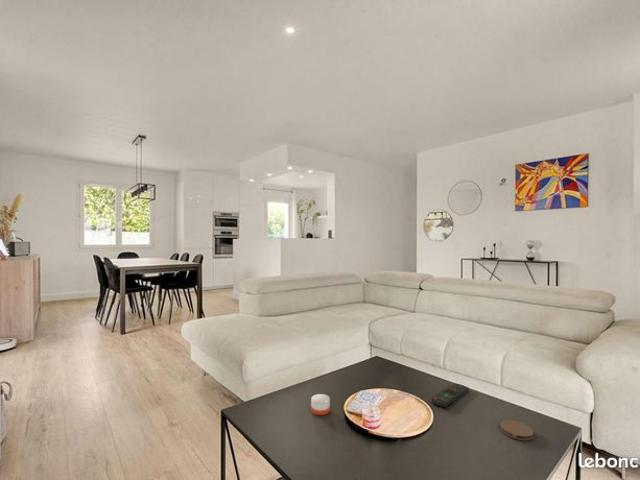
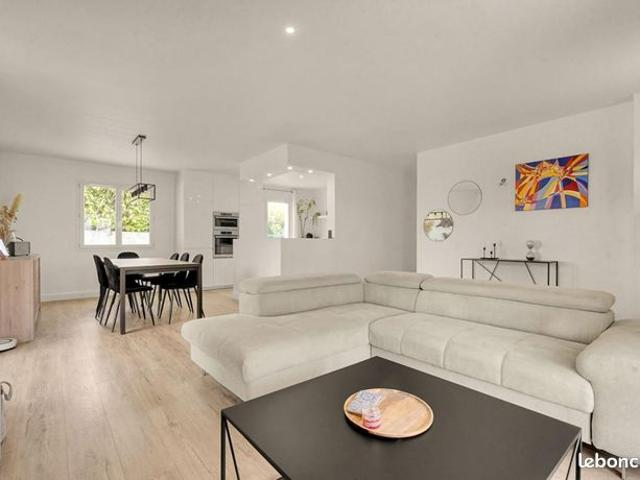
- coaster [499,419,534,441]
- candle [310,393,331,416]
- remote control [430,383,470,408]
